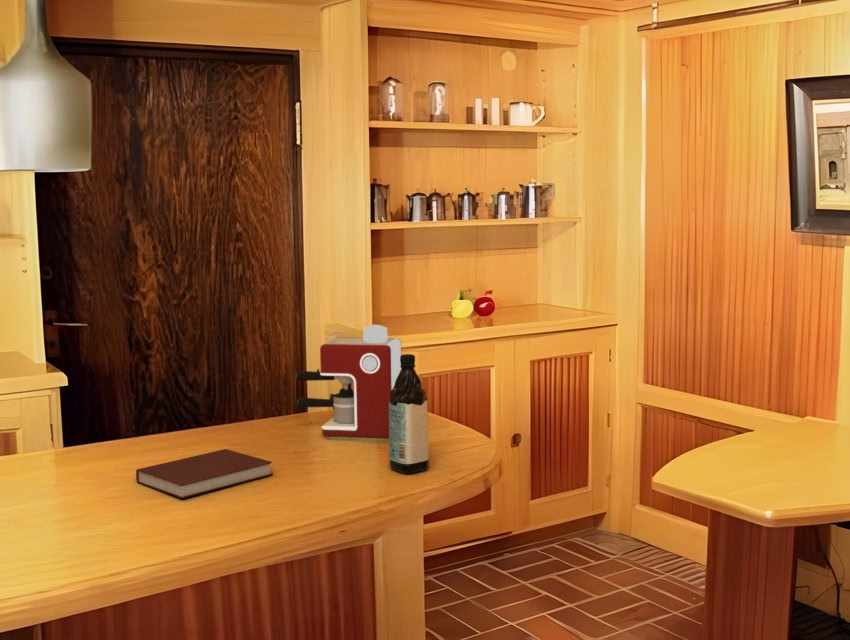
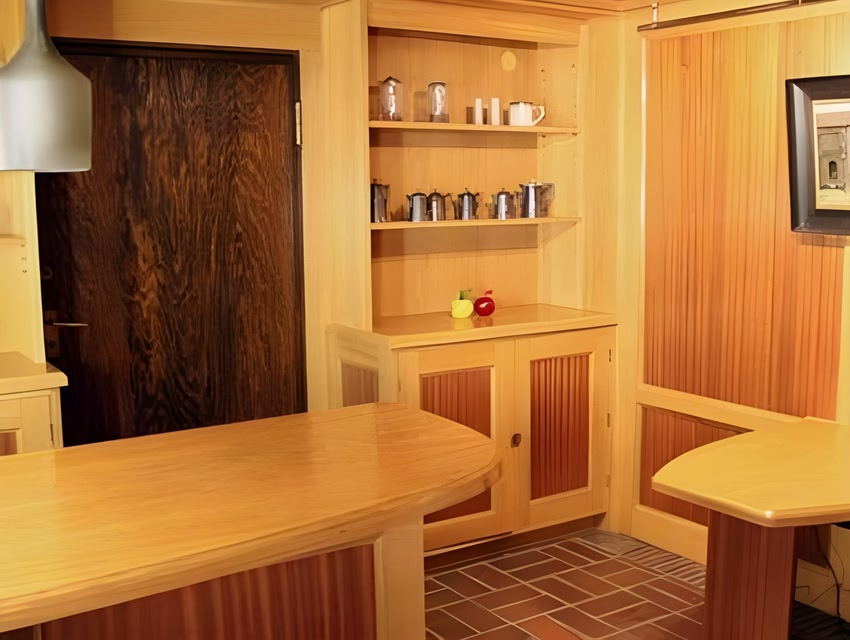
- water bottle [388,353,430,474]
- coffee maker [296,324,402,440]
- notebook [135,448,274,499]
